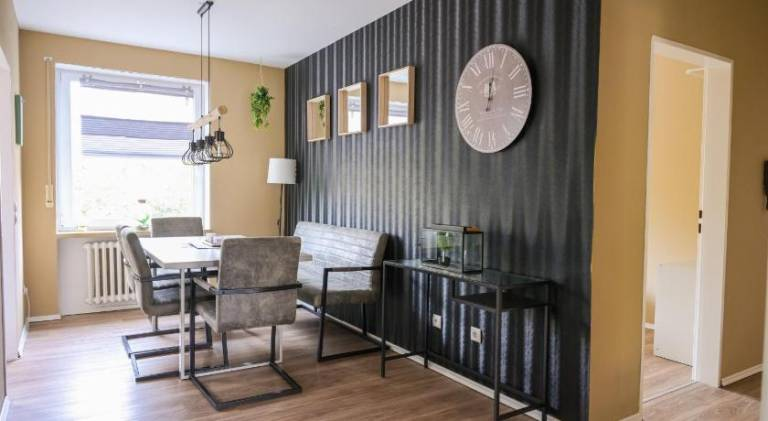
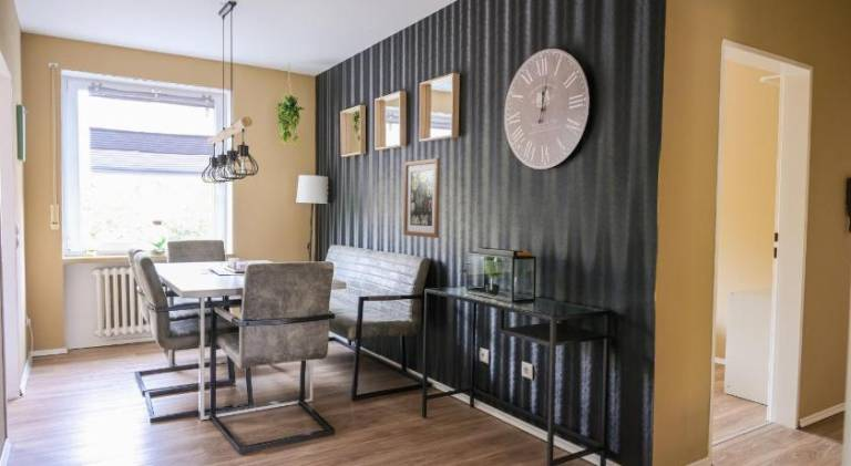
+ wall art [402,157,441,239]
